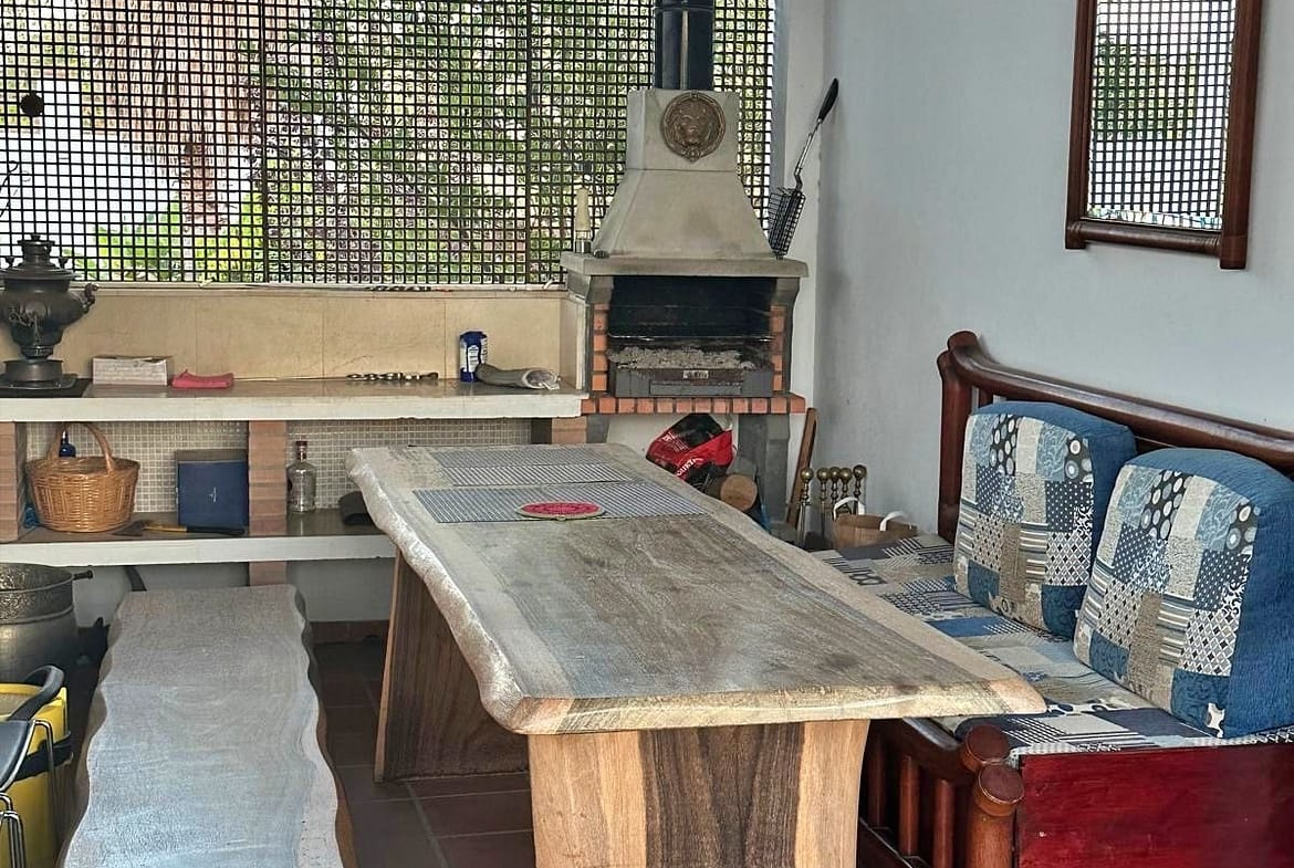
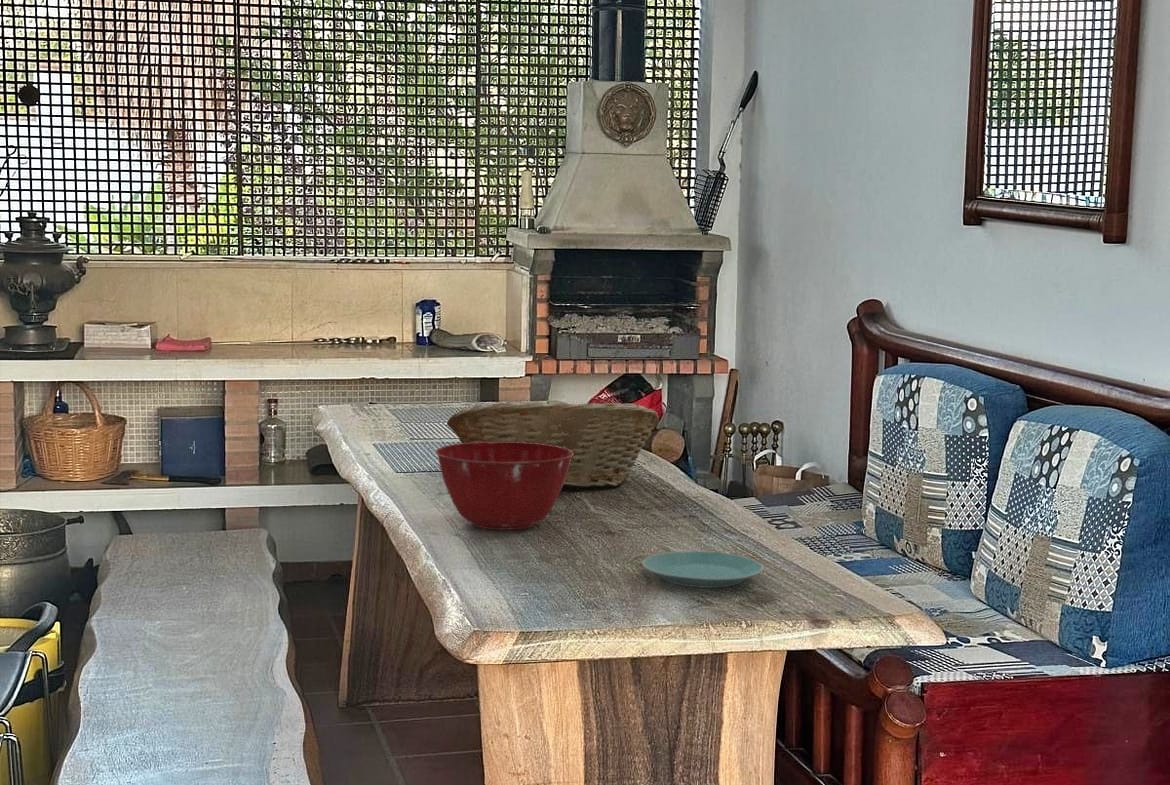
+ mixing bowl [434,442,574,531]
+ fruit basket [446,401,660,490]
+ plate [641,550,765,589]
